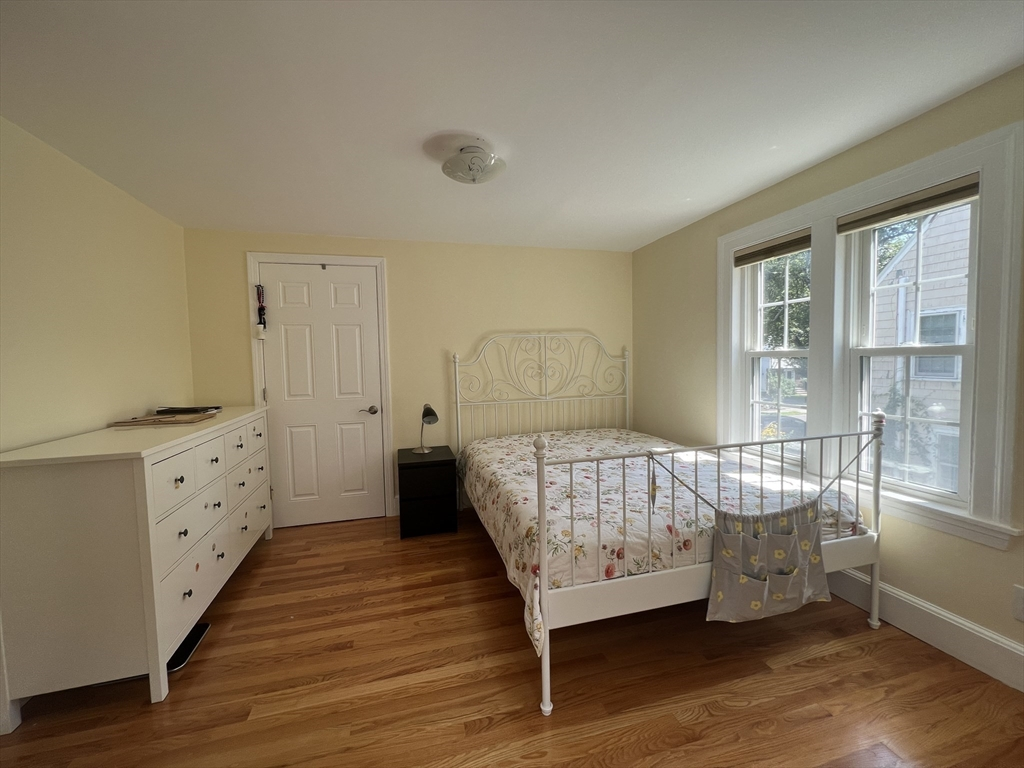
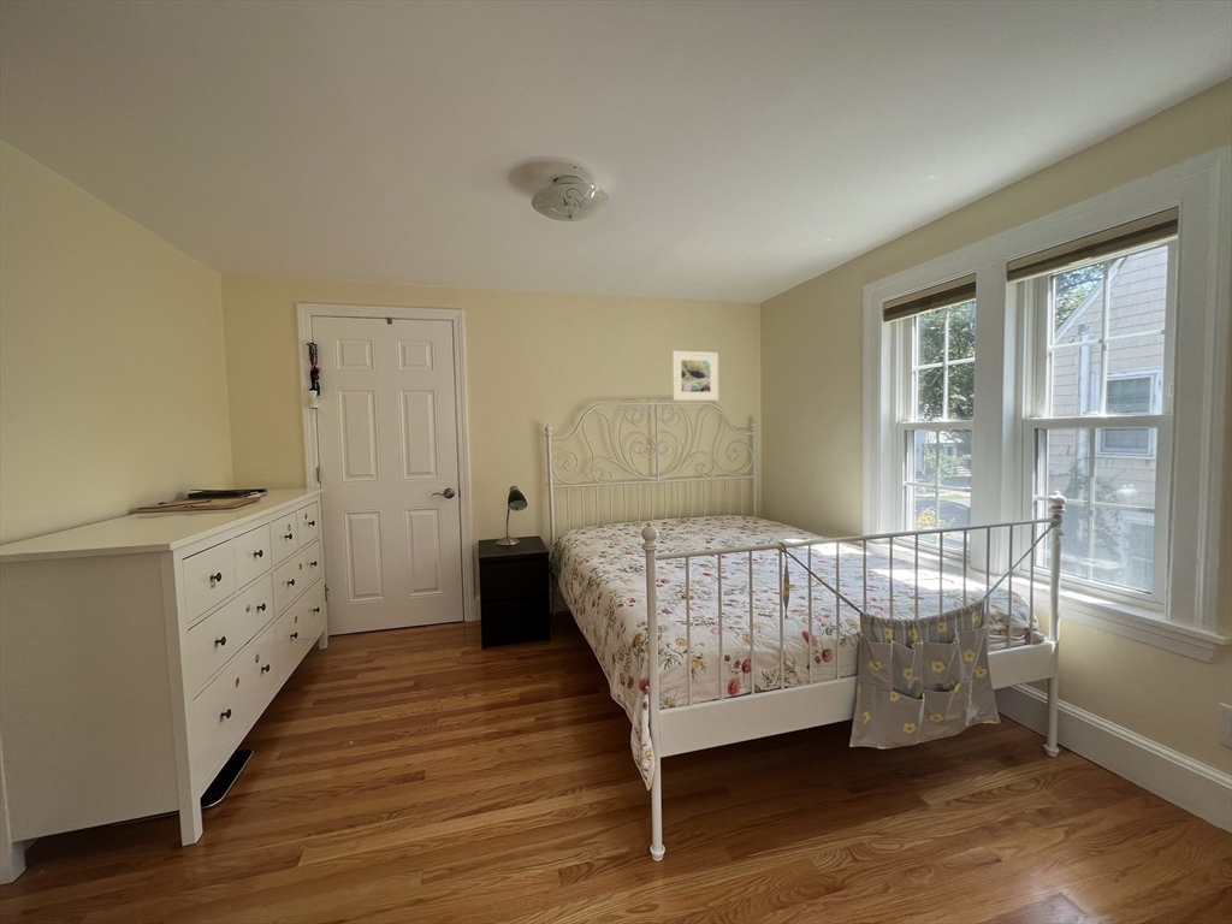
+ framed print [671,350,719,402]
